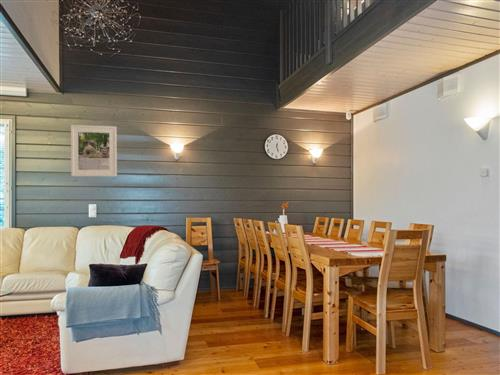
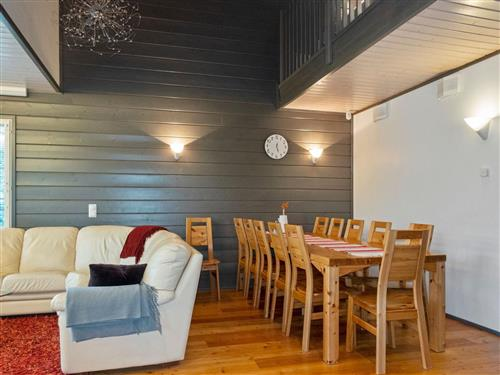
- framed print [70,124,118,177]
